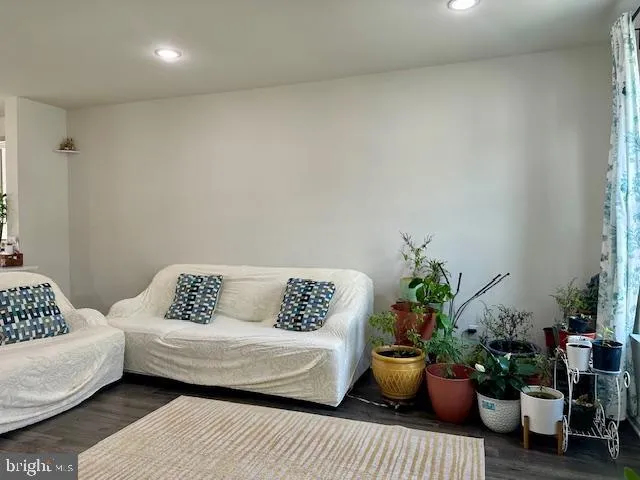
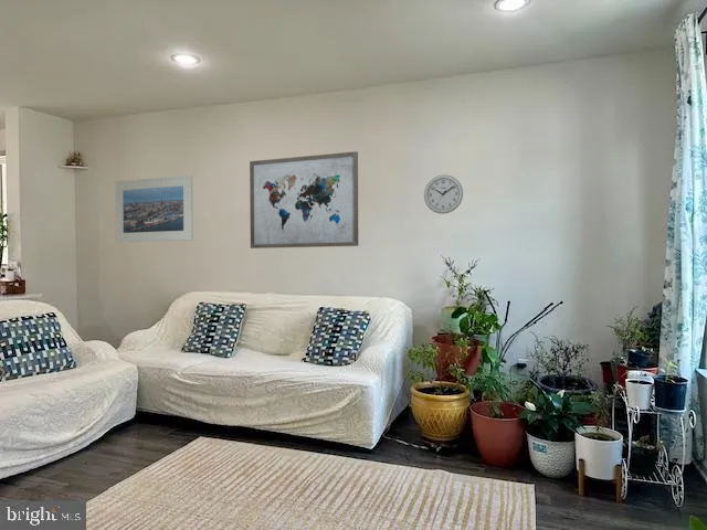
+ wall clock [423,174,464,215]
+ wall art [249,150,359,250]
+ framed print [115,174,194,244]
